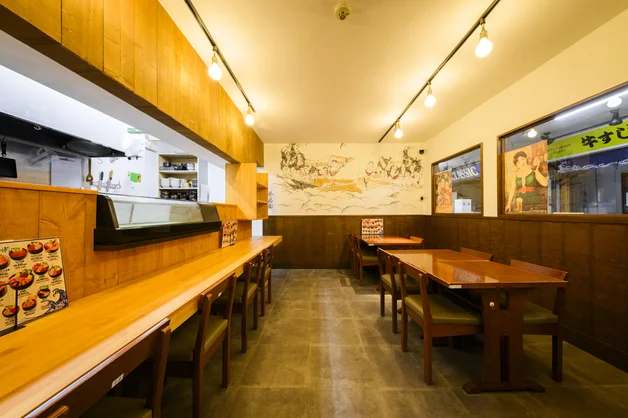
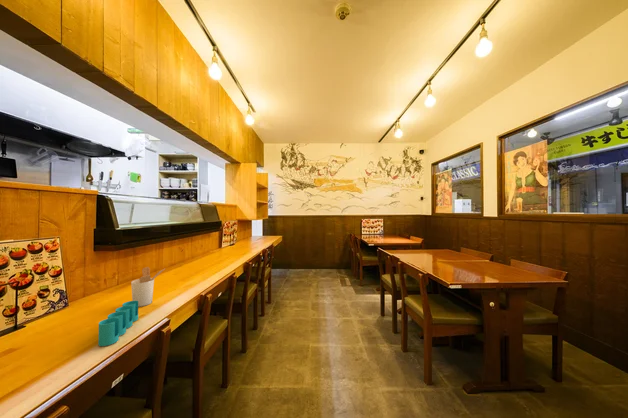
+ pen holder [97,300,139,347]
+ utensil holder [130,266,165,307]
